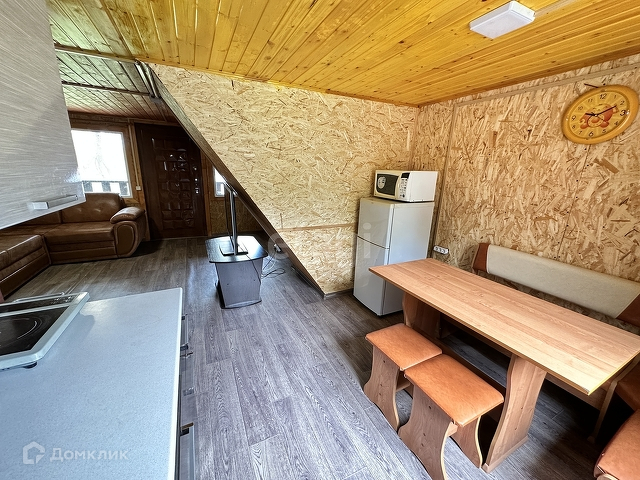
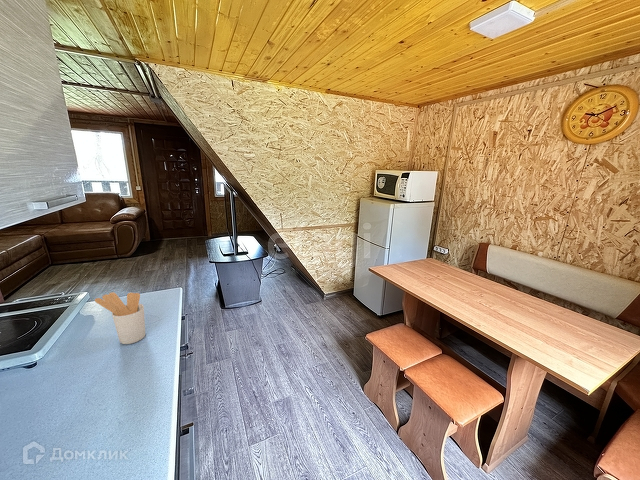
+ utensil holder [94,291,146,345]
